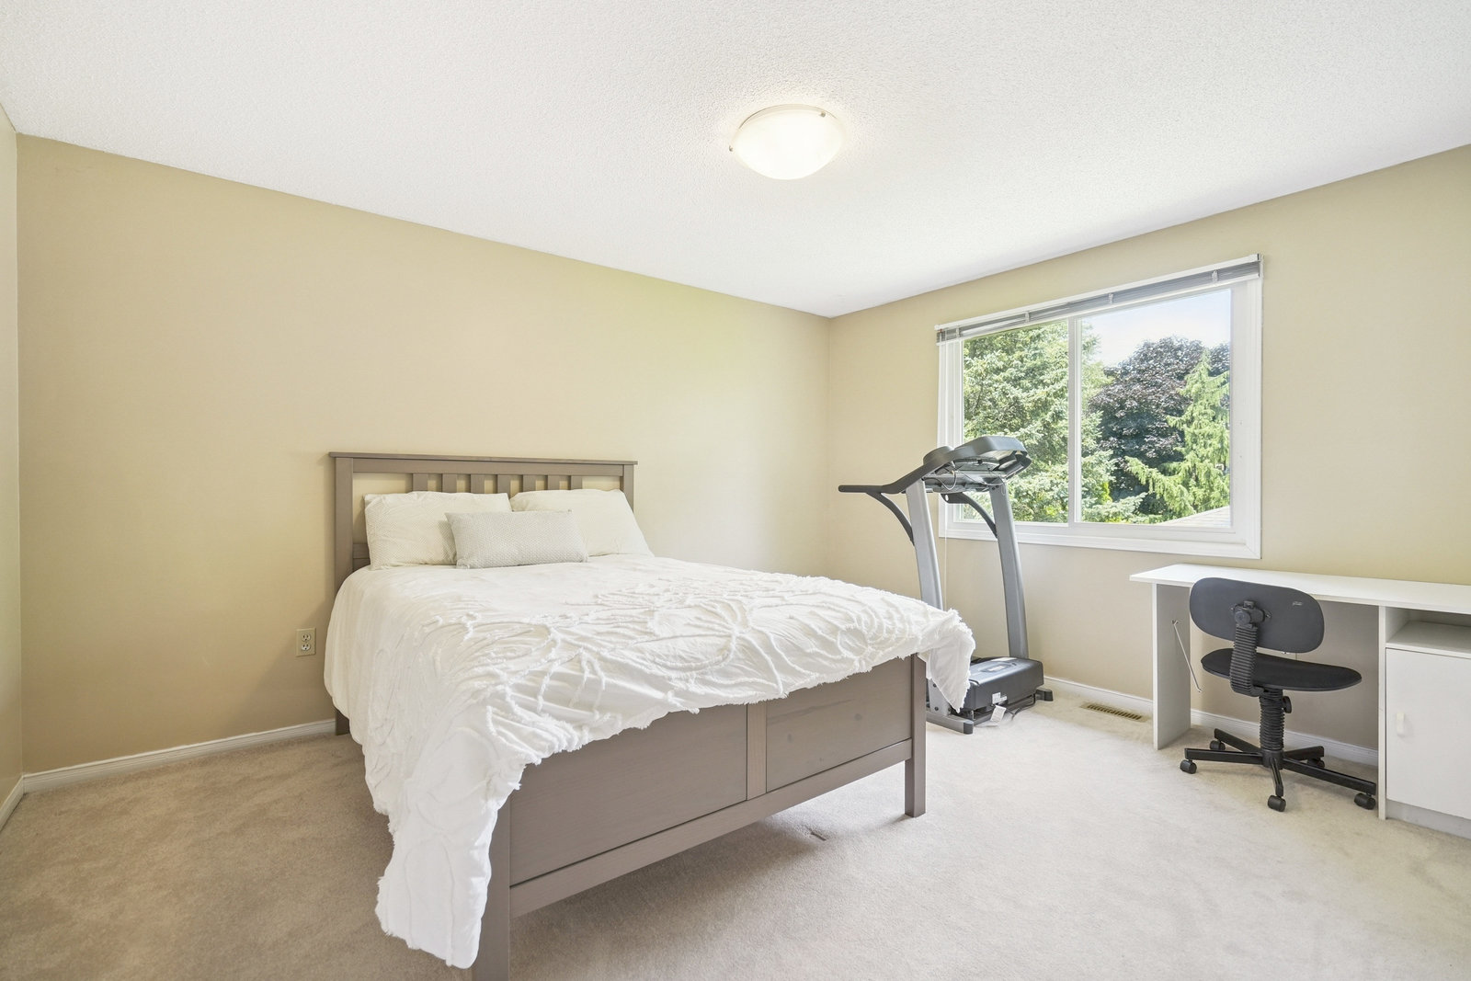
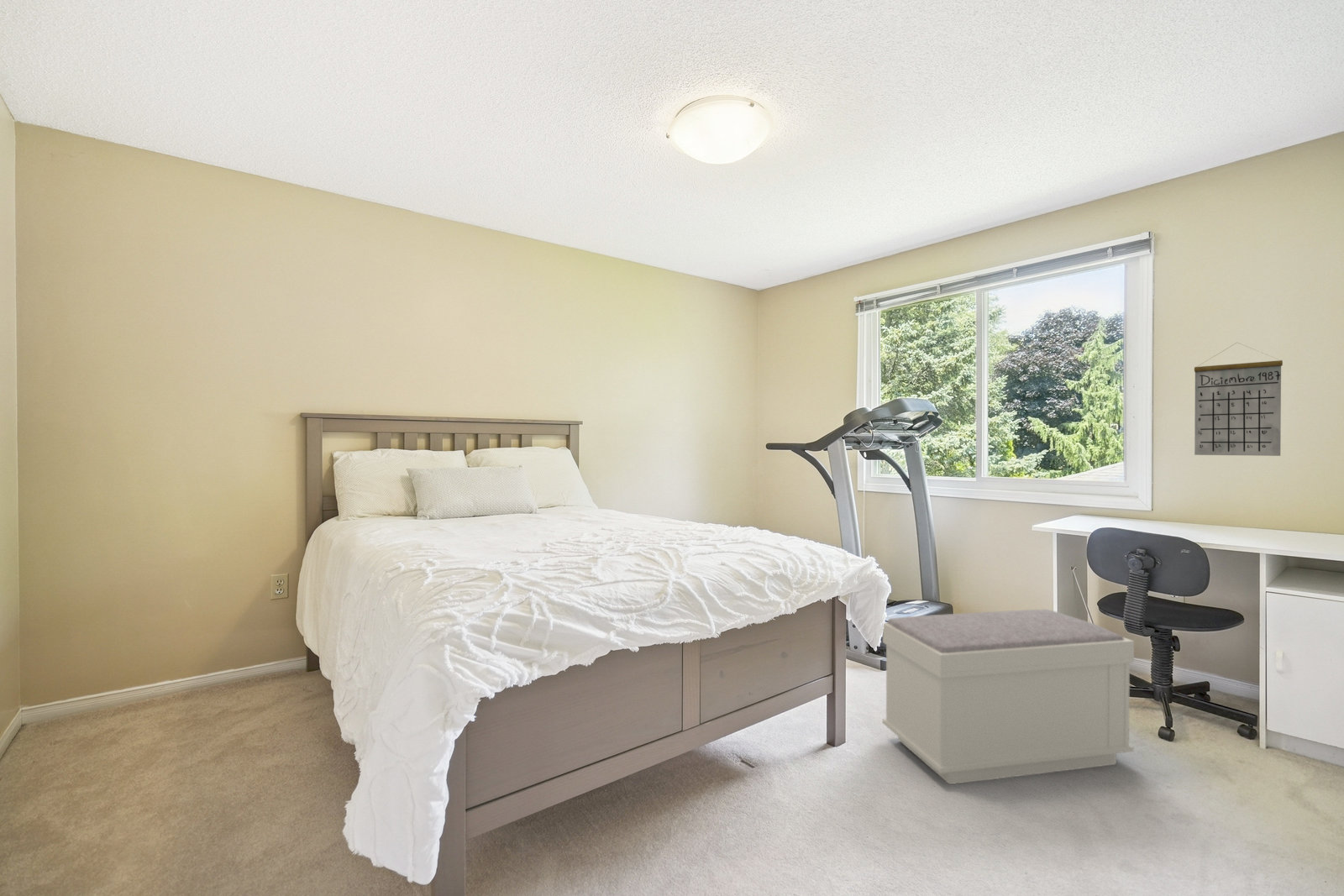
+ bench [882,609,1135,785]
+ calendar [1194,342,1284,457]
